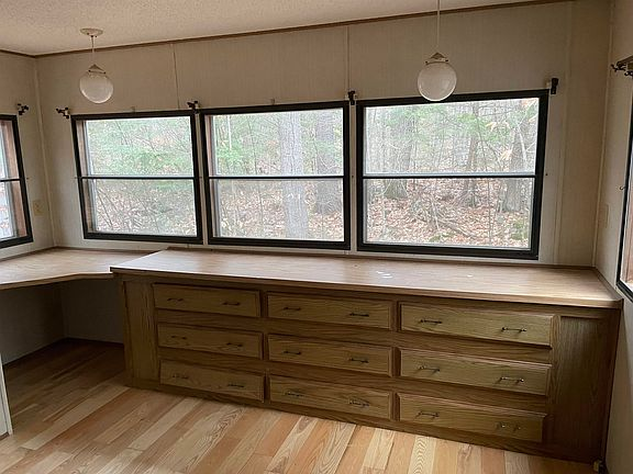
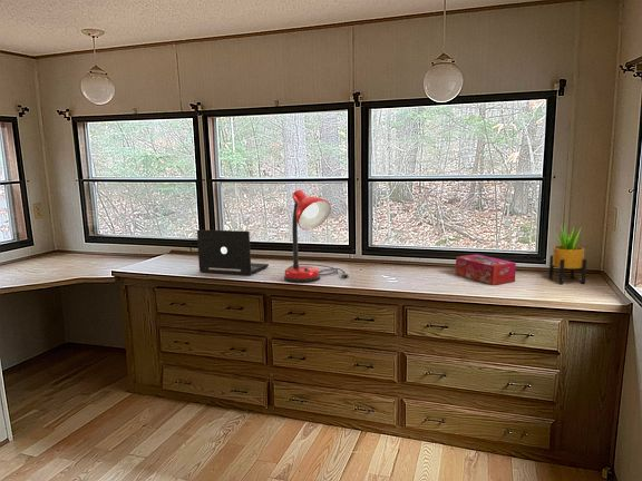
+ potted plant [548,225,588,285]
+ laptop [196,228,270,276]
+ desk lamp [283,188,350,284]
+ tissue box [455,253,517,286]
